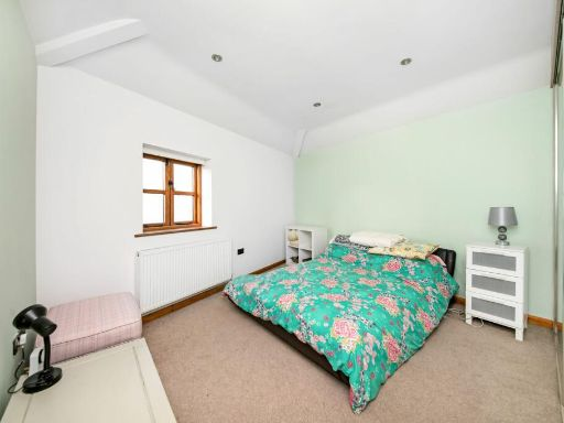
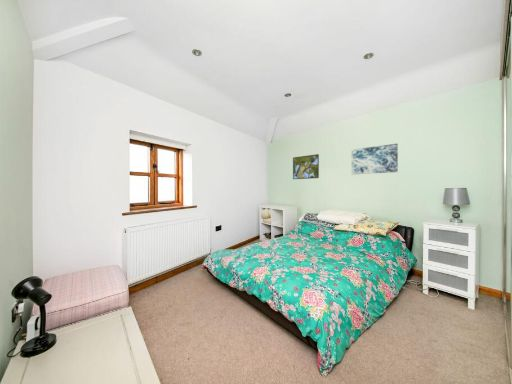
+ wall art [351,143,399,175]
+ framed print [292,153,320,180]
